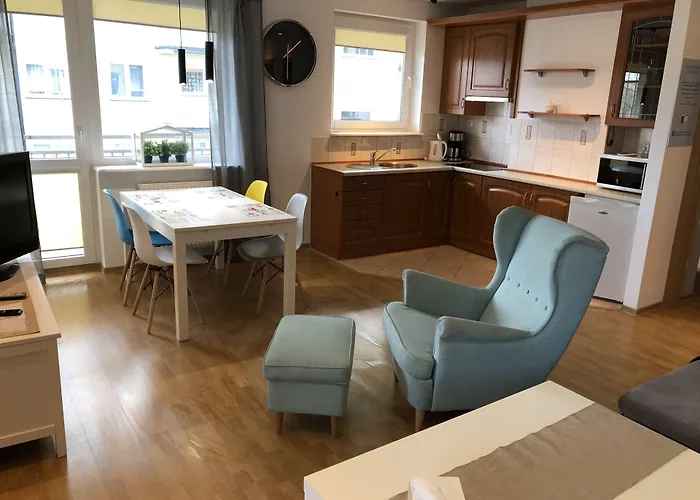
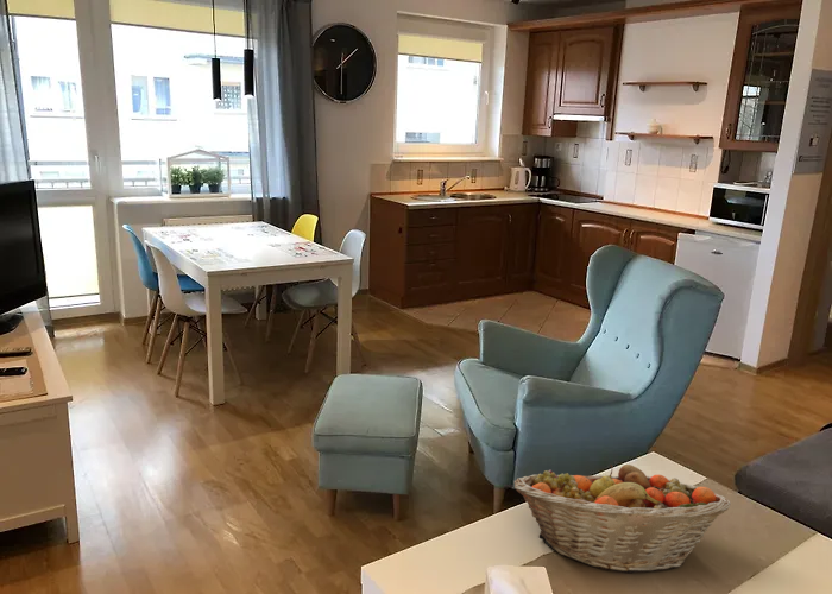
+ fruit basket [513,463,732,575]
